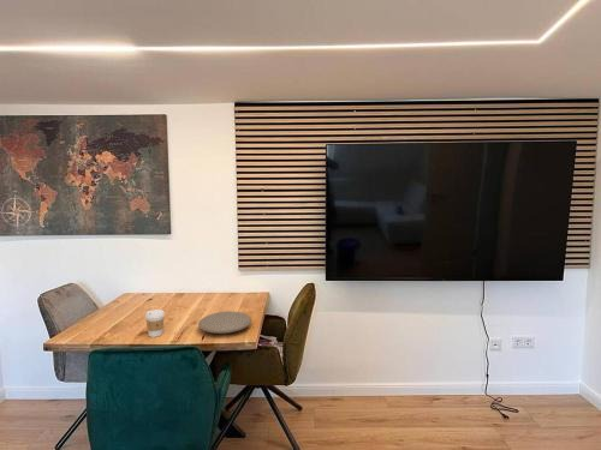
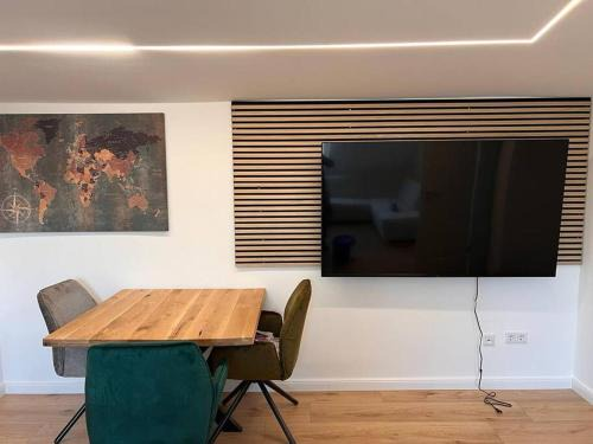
- plate [197,311,252,335]
- coffee cup [144,308,166,338]
